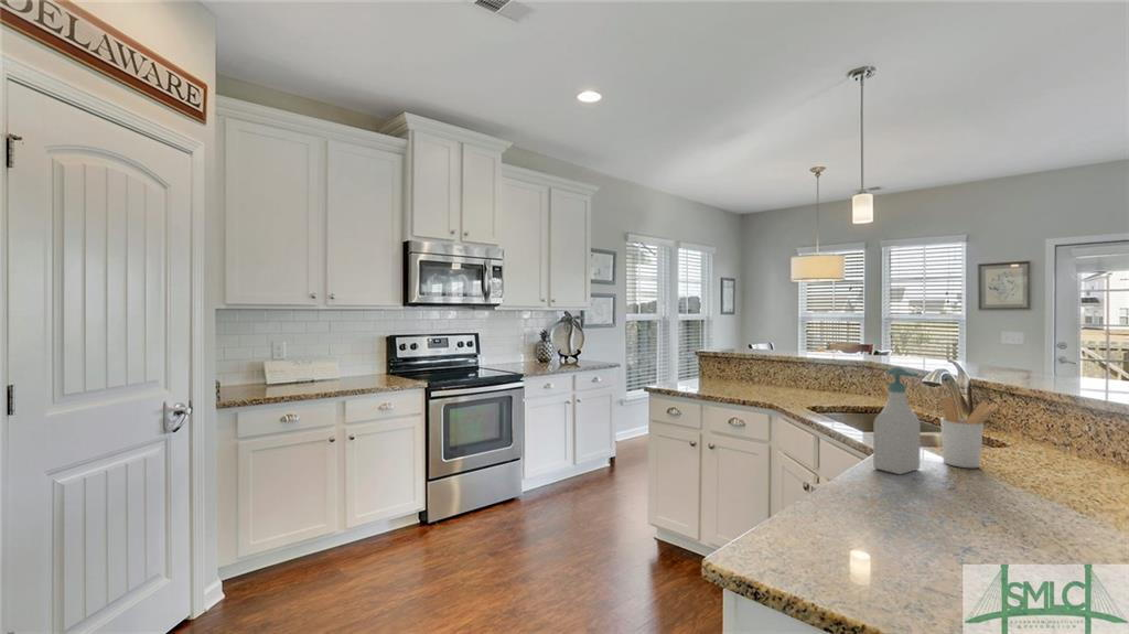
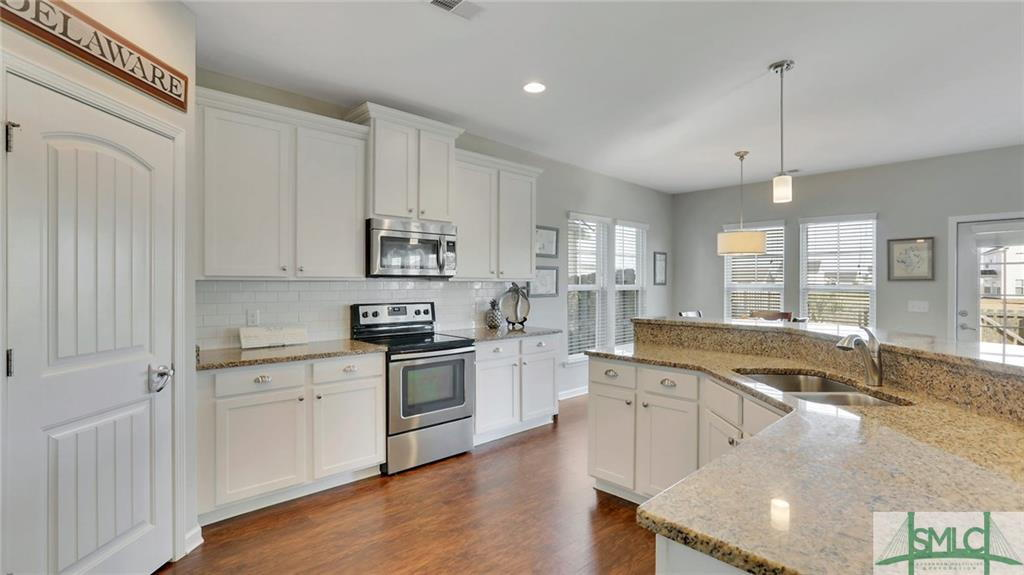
- soap bottle [872,366,922,475]
- utensil holder [939,396,1000,469]
